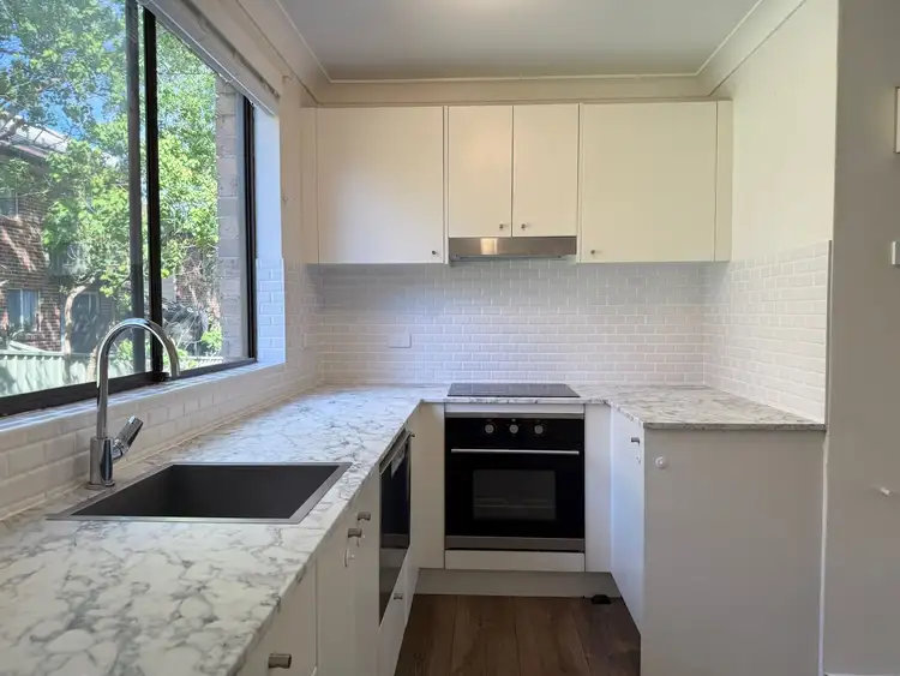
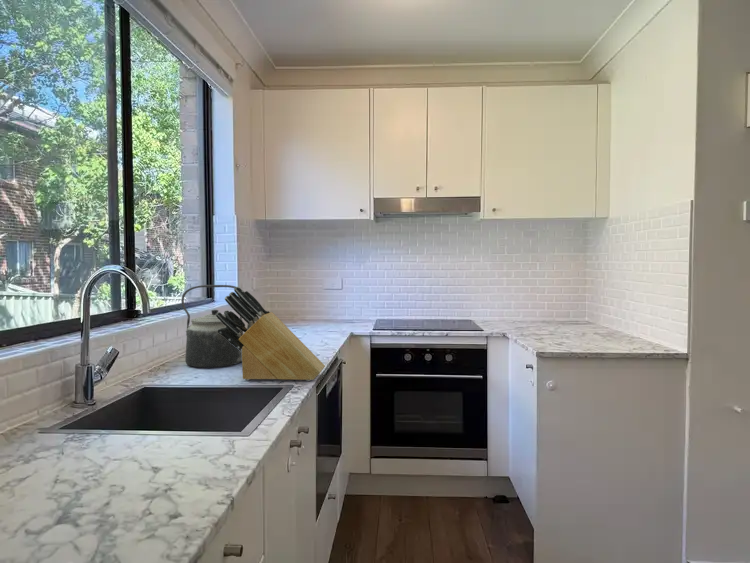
+ knife block [216,286,326,382]
+ kettle [181,284,259,368]
